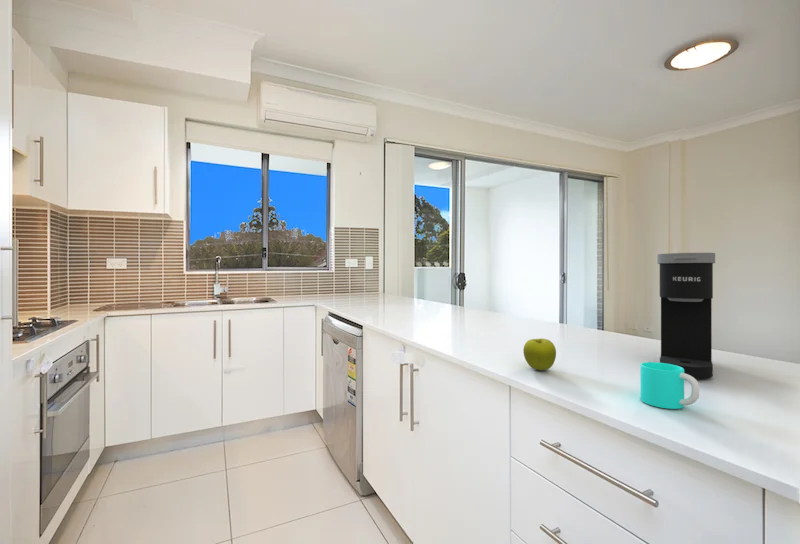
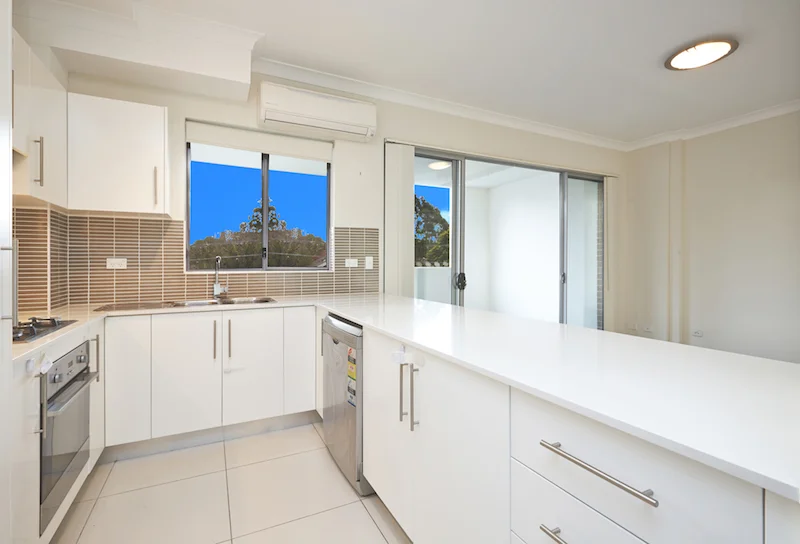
- coffee maker [656,252,716,380]
- fruit [522,338,557,371]
- cup [639,361,700,410]
